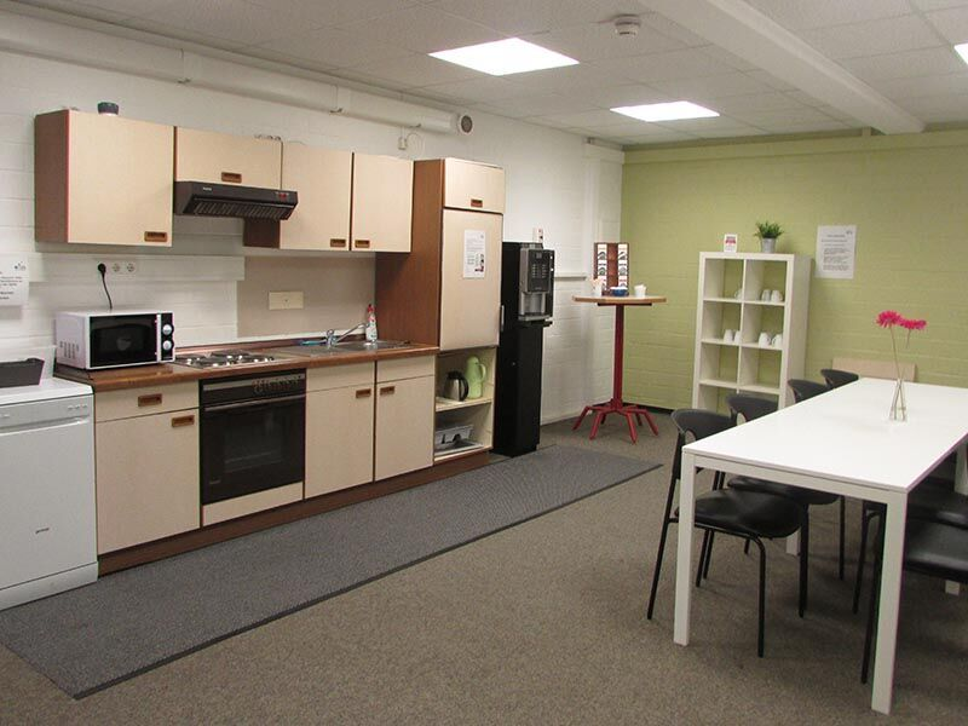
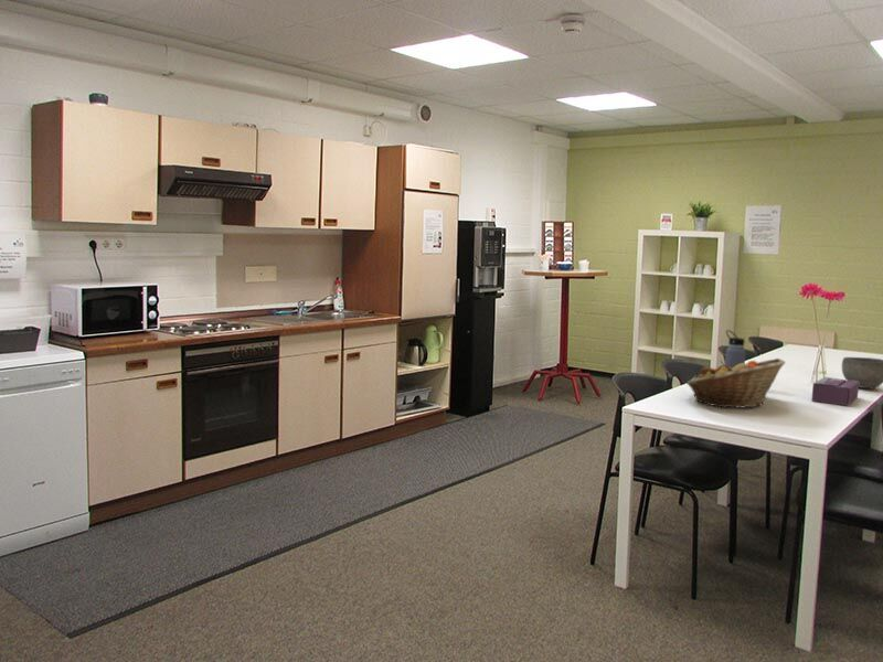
+ fruit basket [685,357,787,409]
+ tissue box [810,376,860,407]
+ bowl [841,356,883,389]
+ water bottle [724,329,746,369]
